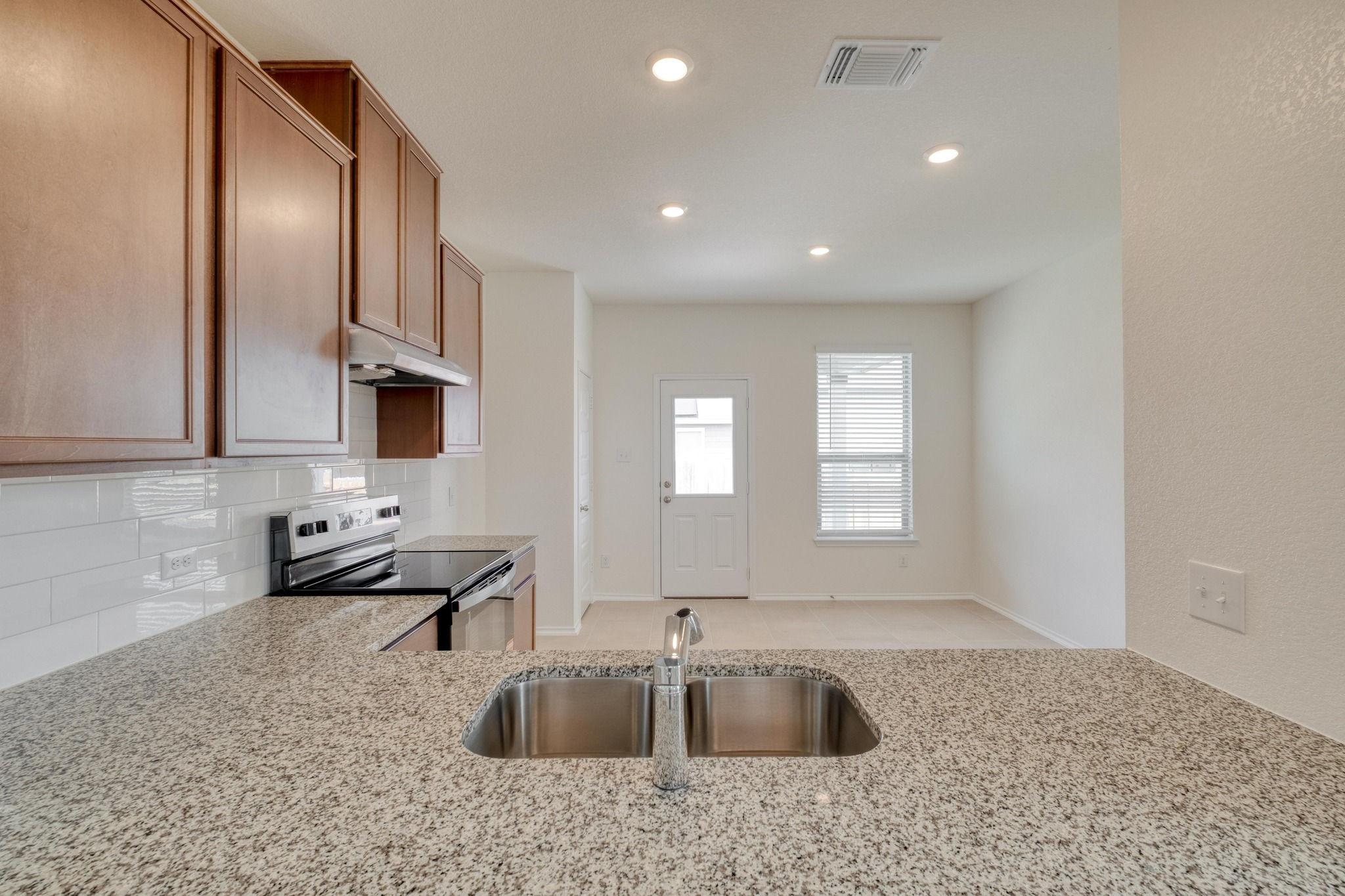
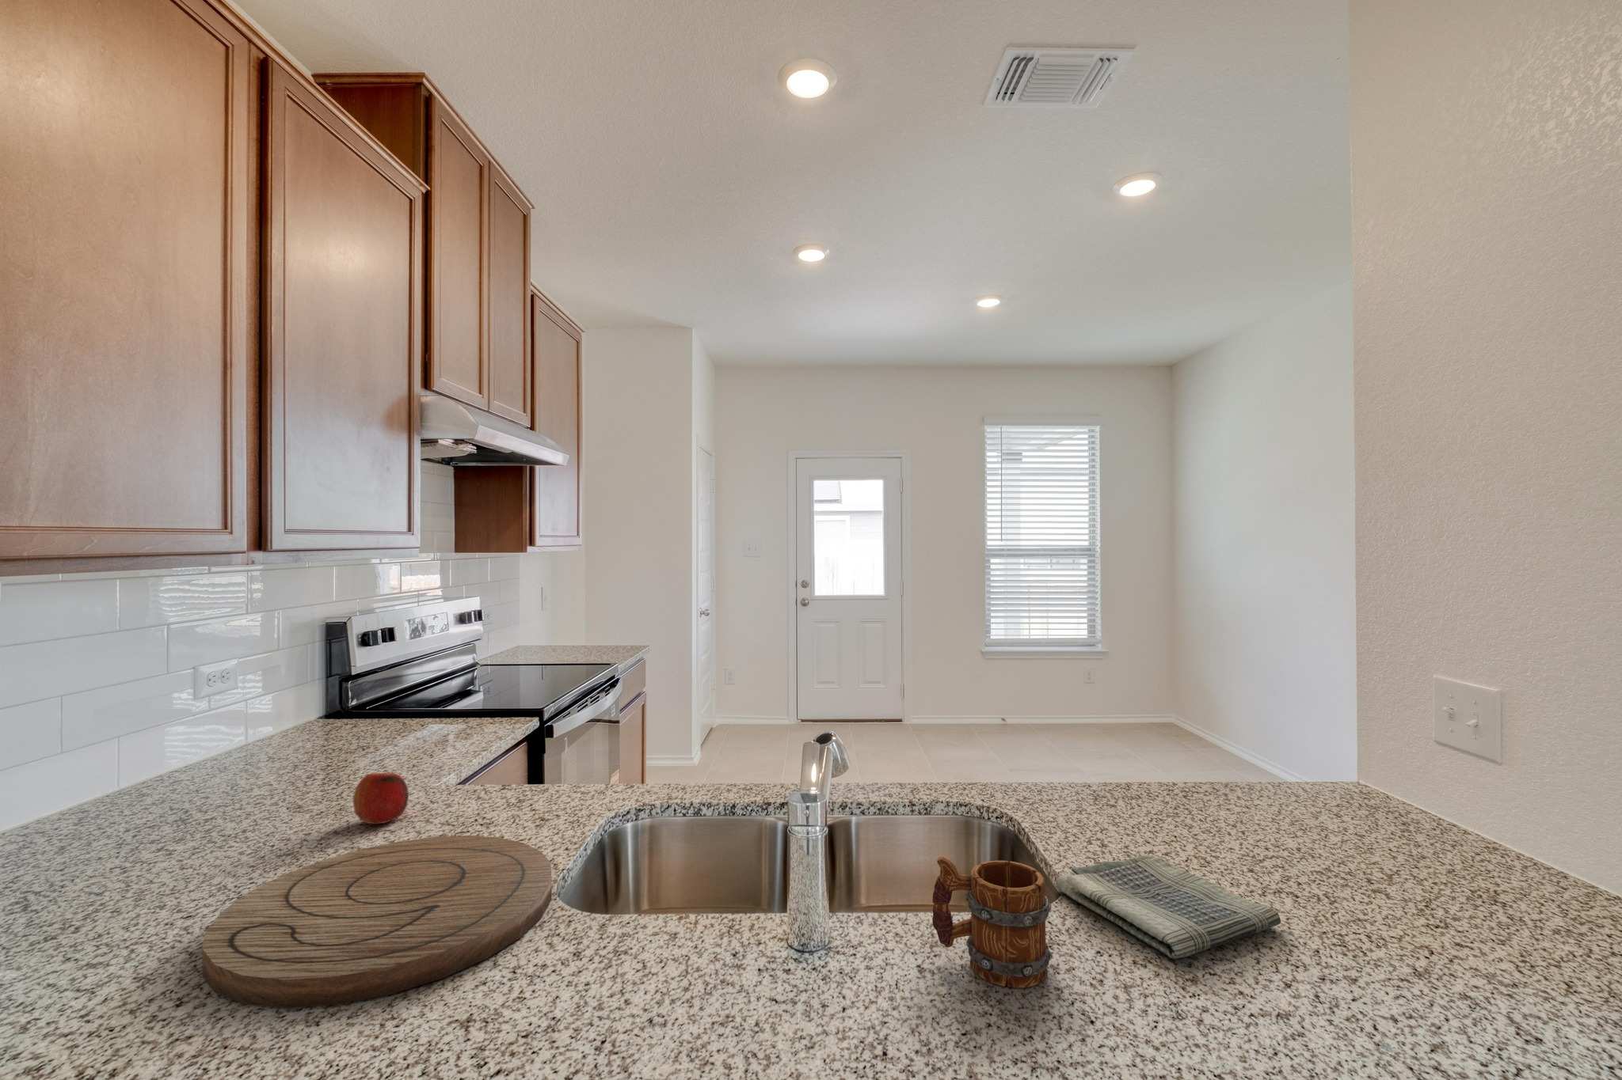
+ fruit [352,773,410,826]
+ mug [931,856,1053,990]
+ dish towel [1054,855,1282,959]
+ cutting board [201,835,552,1009]
